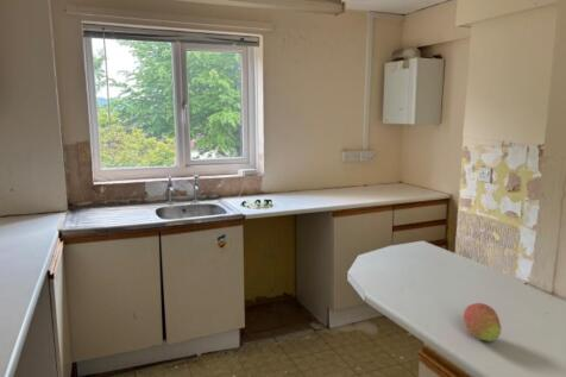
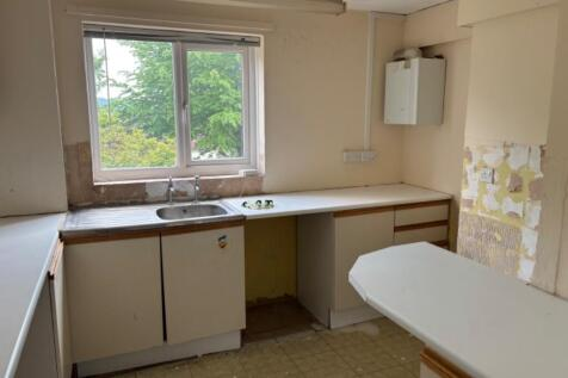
- fruit [463,302,502,343]
